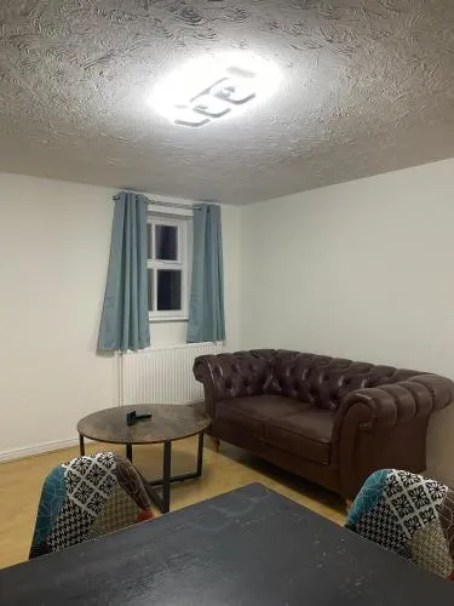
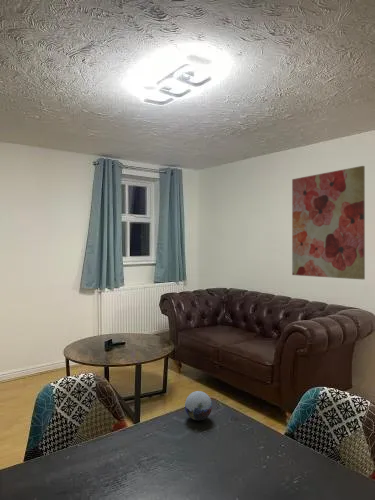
+ wall art [291,165,366,280]
+ decorative orb [184,390,213,422]
